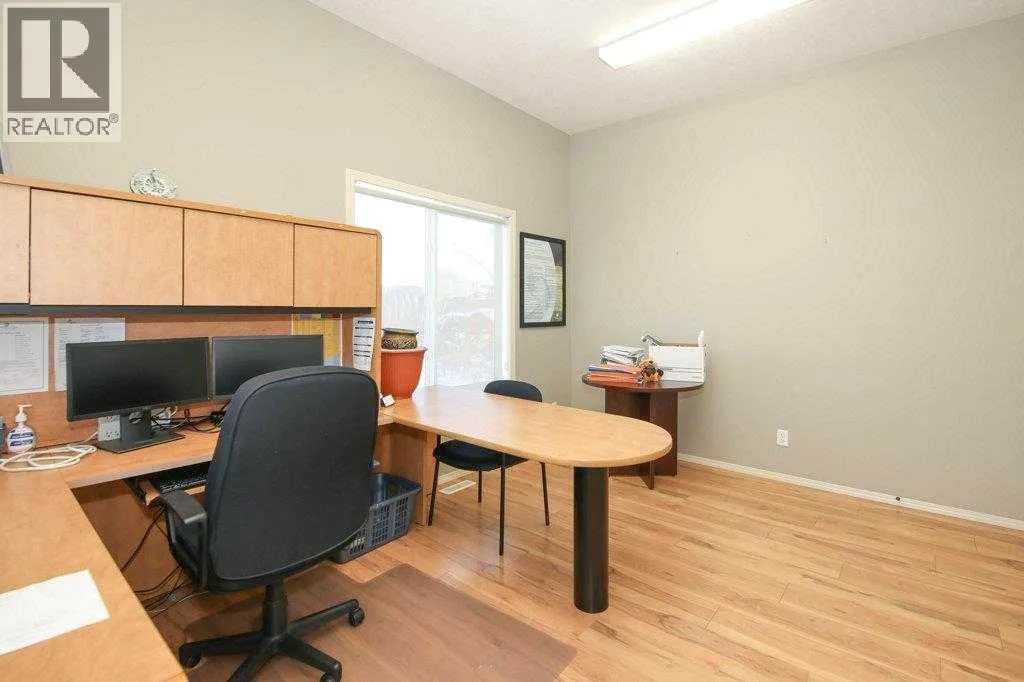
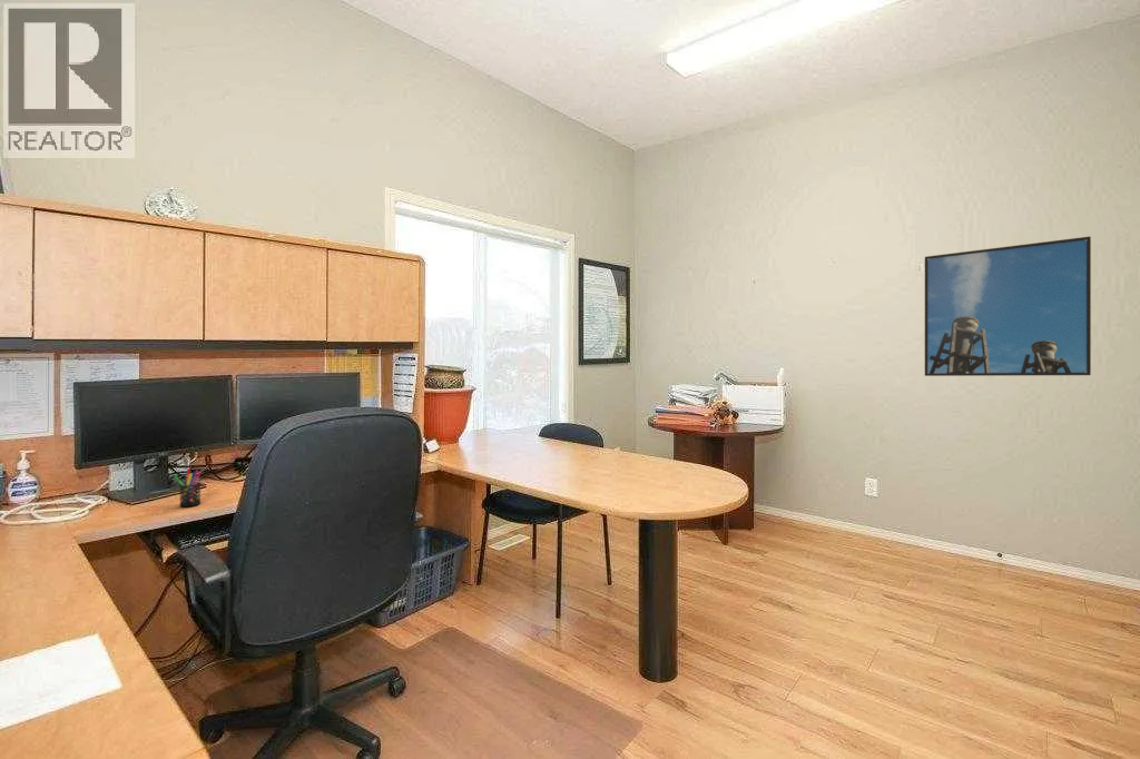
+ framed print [924,236,1092,377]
+ pen holder [173,466,202,507]
